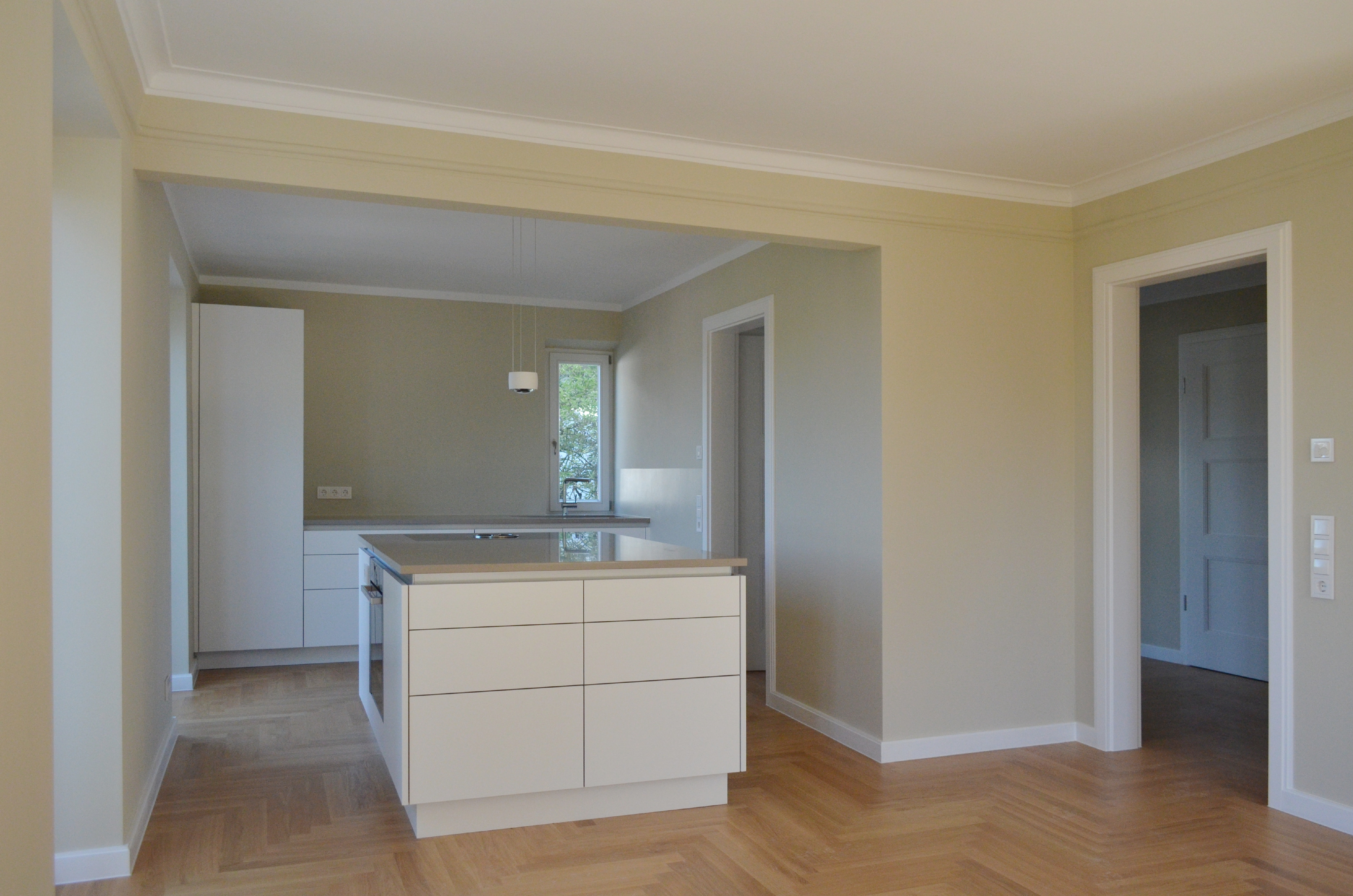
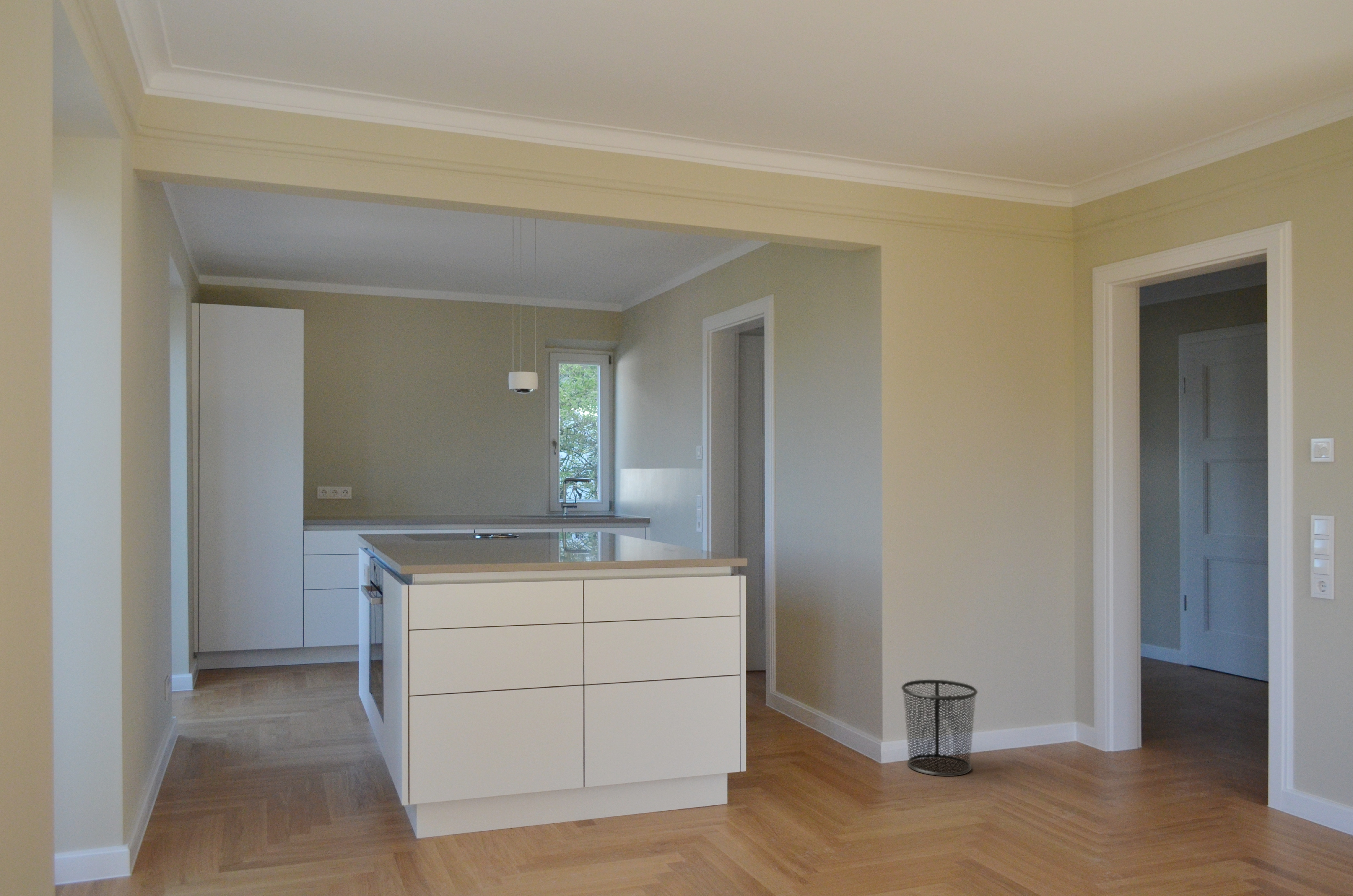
+ waste bin [901,679,978,776]
